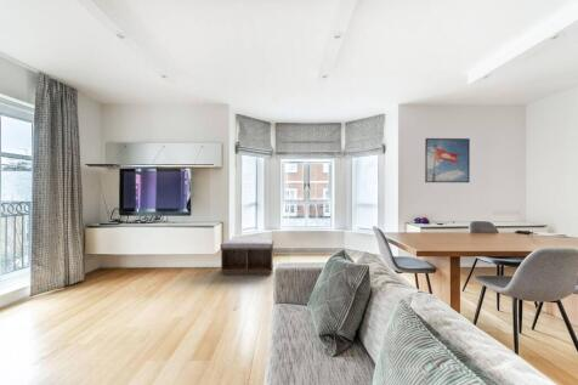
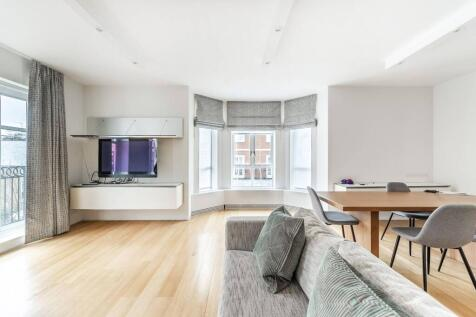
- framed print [424,137,471,183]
- bench [220,238,274,276]
